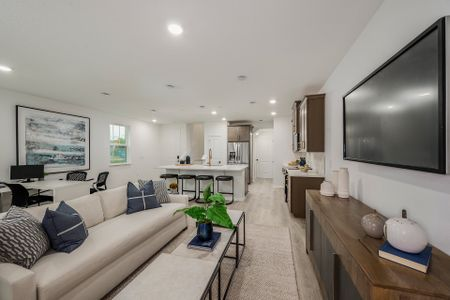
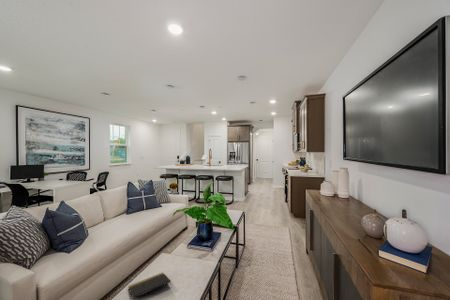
+ notepad [127,271,173,300]
